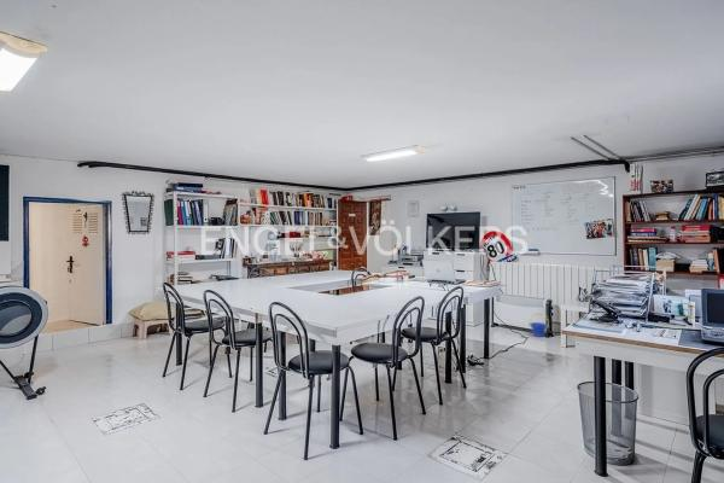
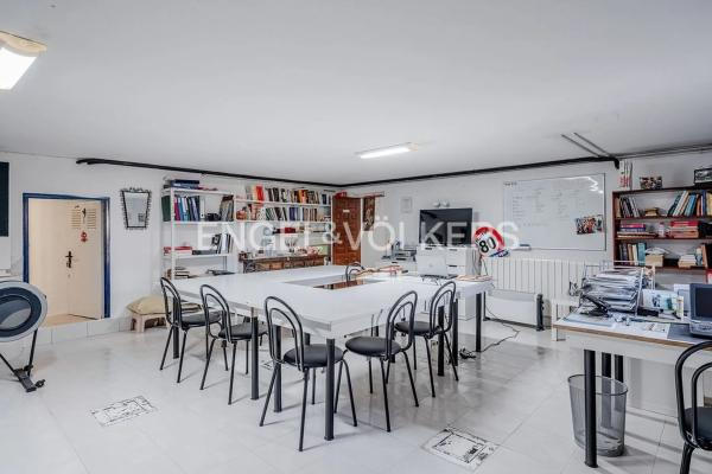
- bucket [527,312,550,338]
